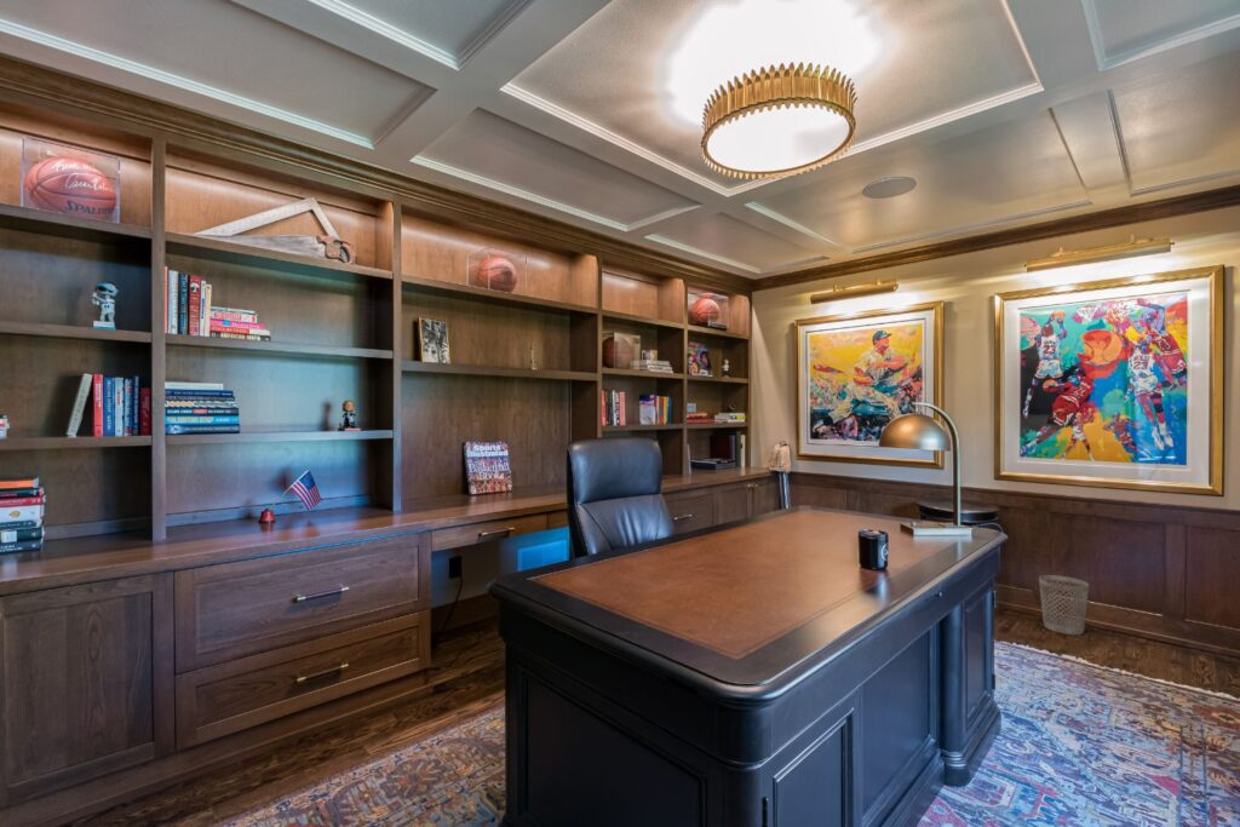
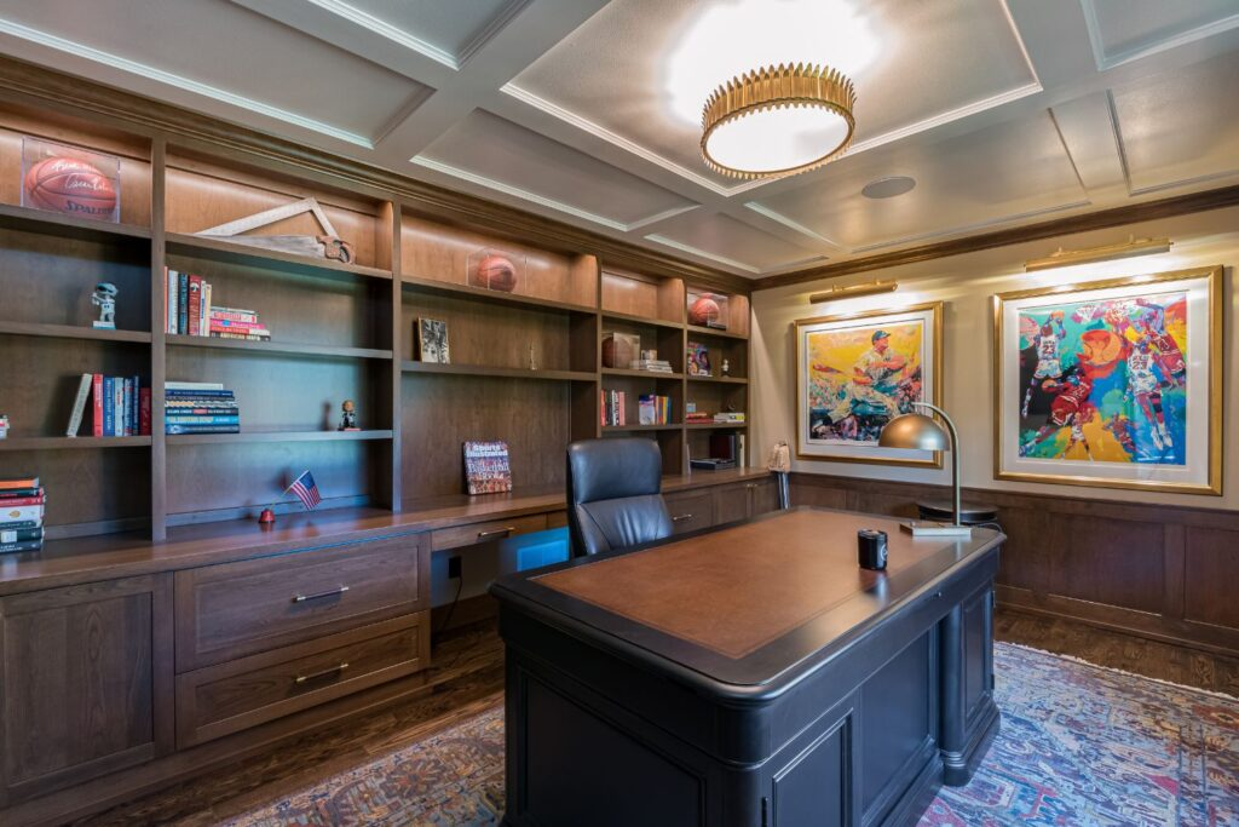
- wastebasket [1038,574,1090,636]
